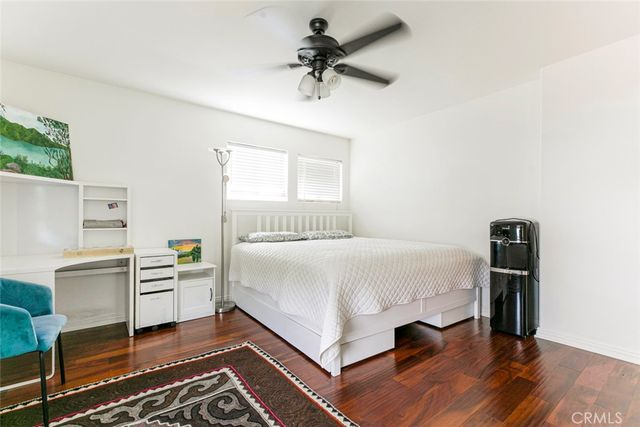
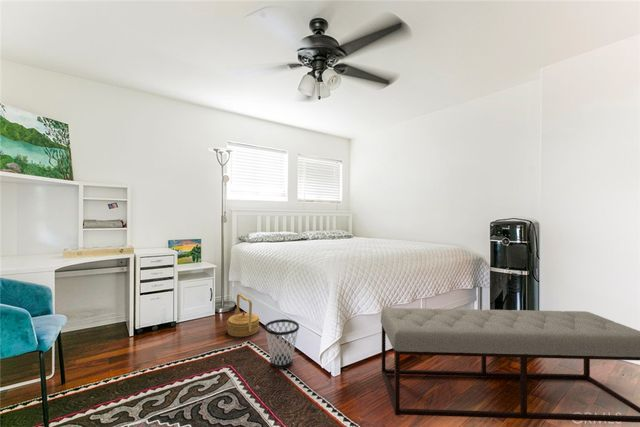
+ basket [226,293,261,338]
+ wastebasket [264,318,300,370]
+ bench [380,307,640,423]
